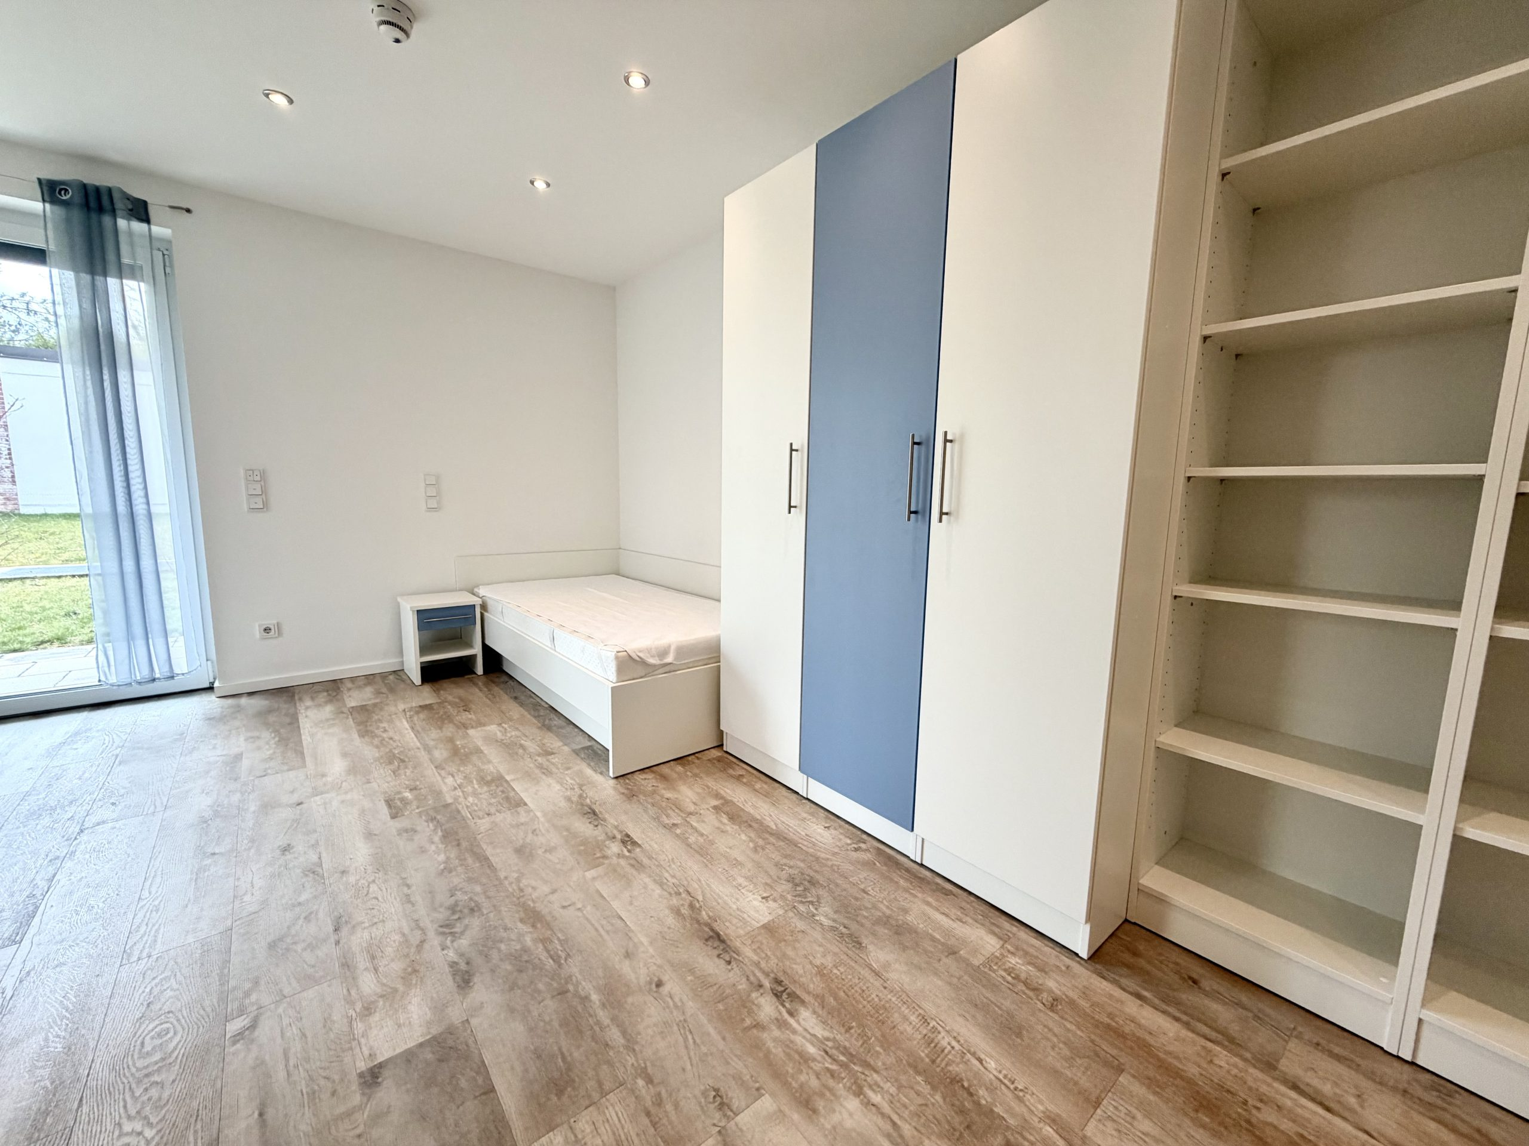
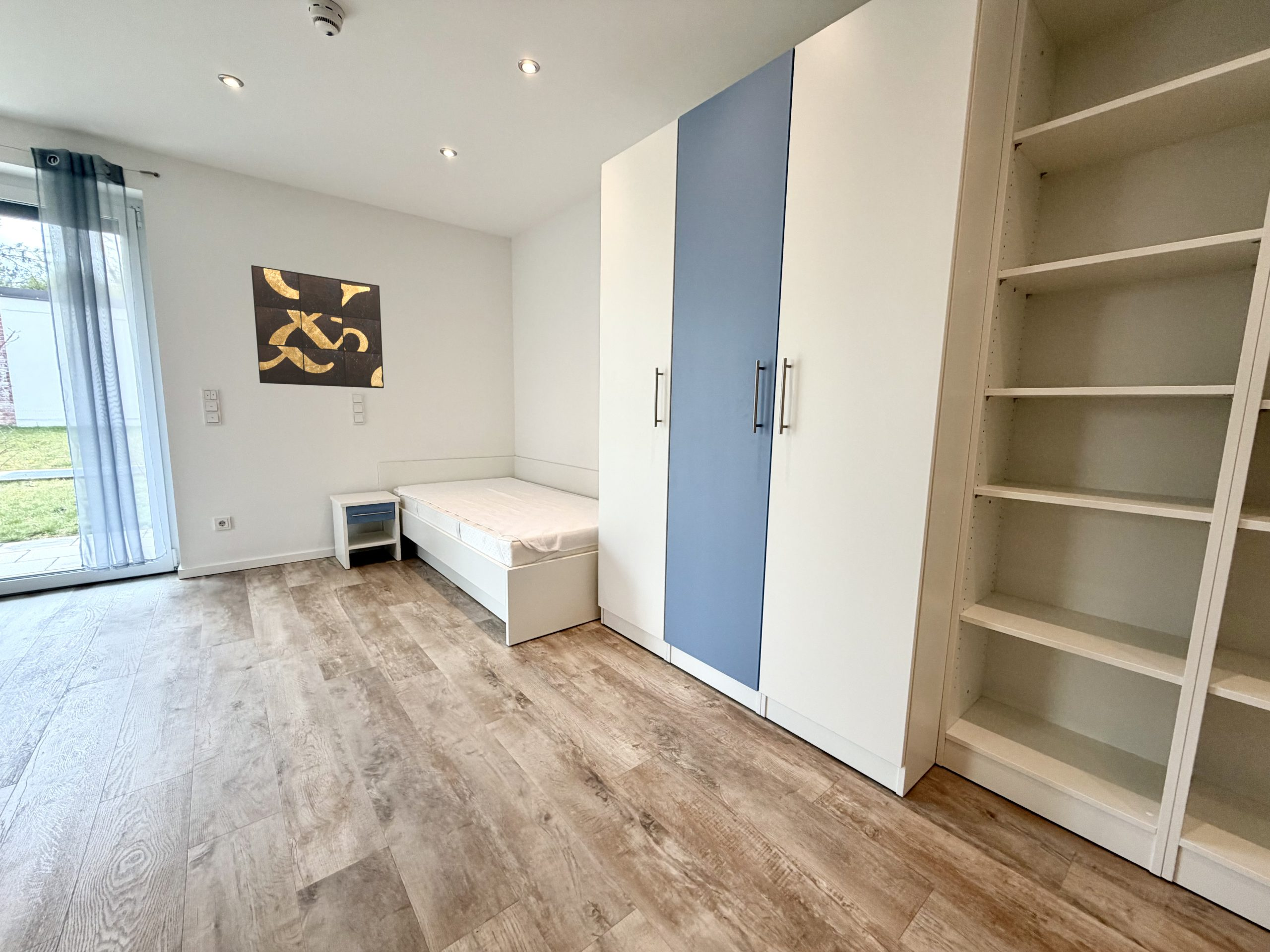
+ wall art [251,265,384,389]
